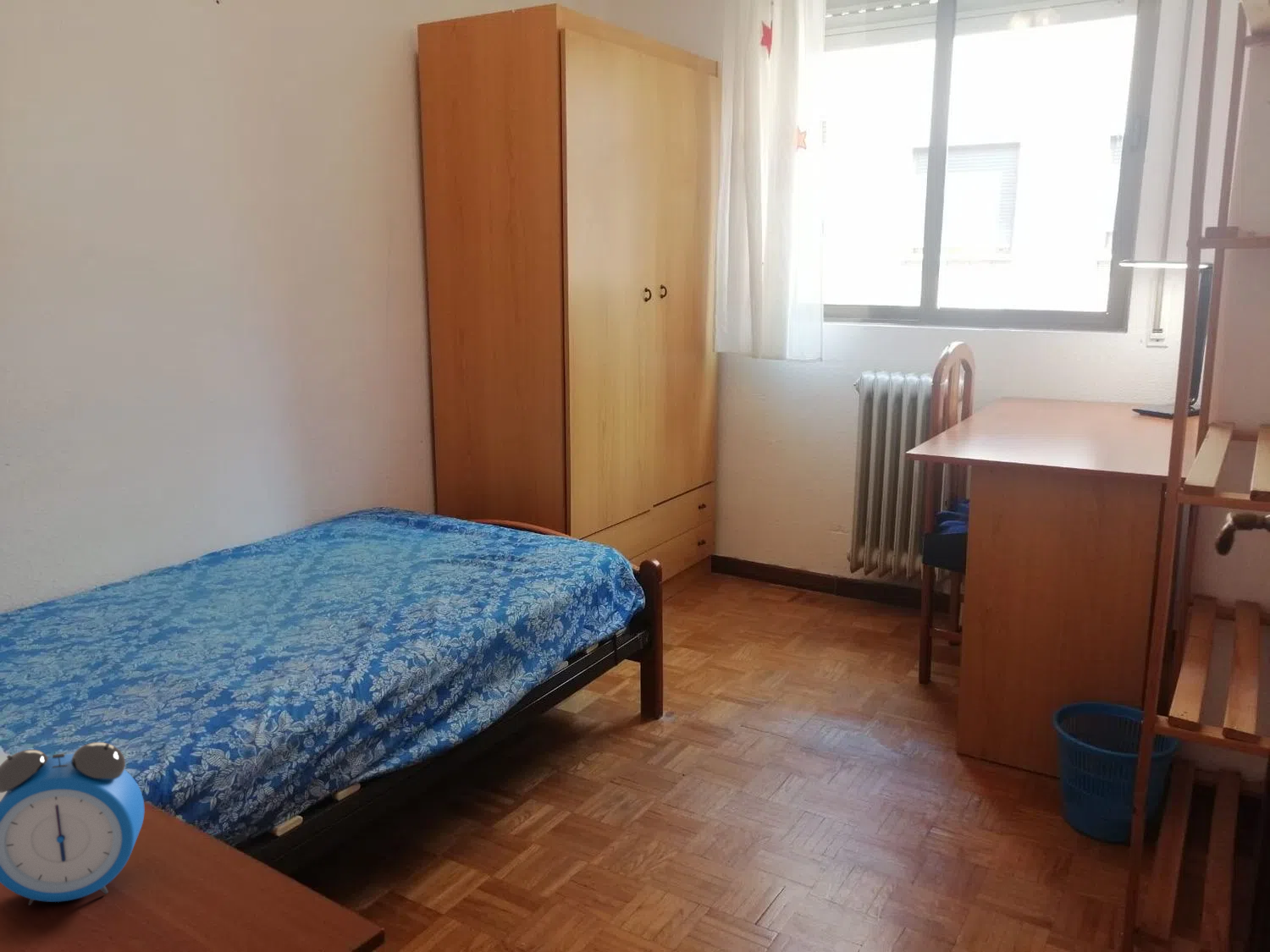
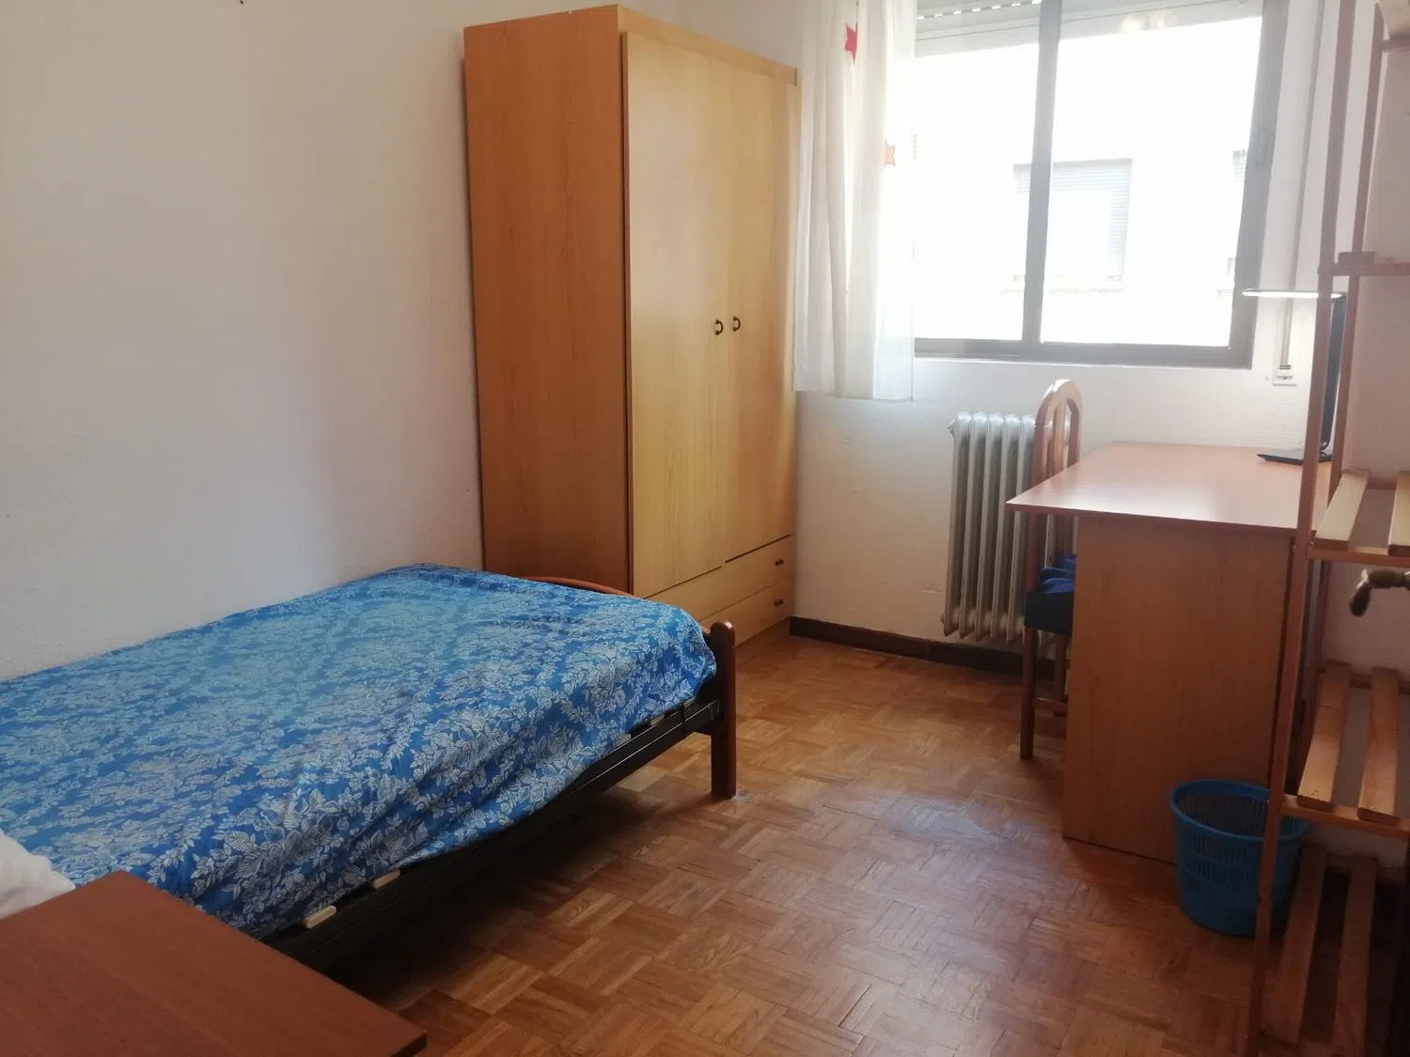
- alarm clock [0,741,146,906]
